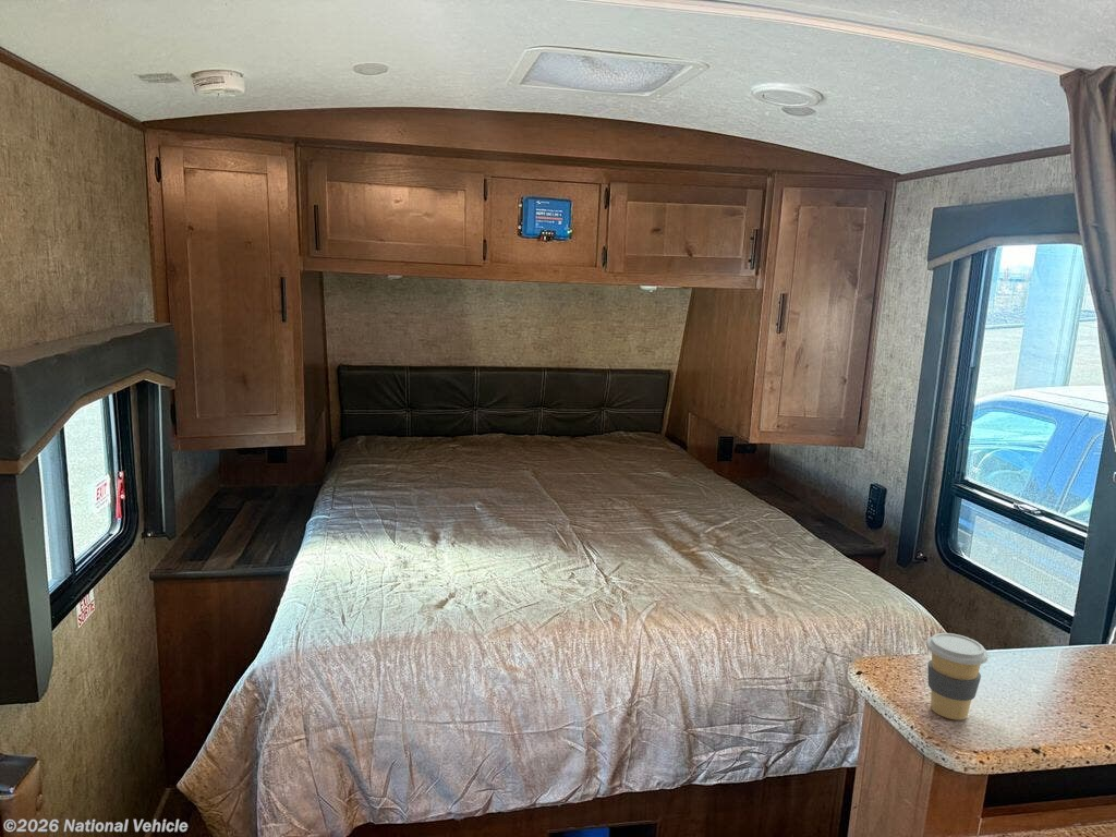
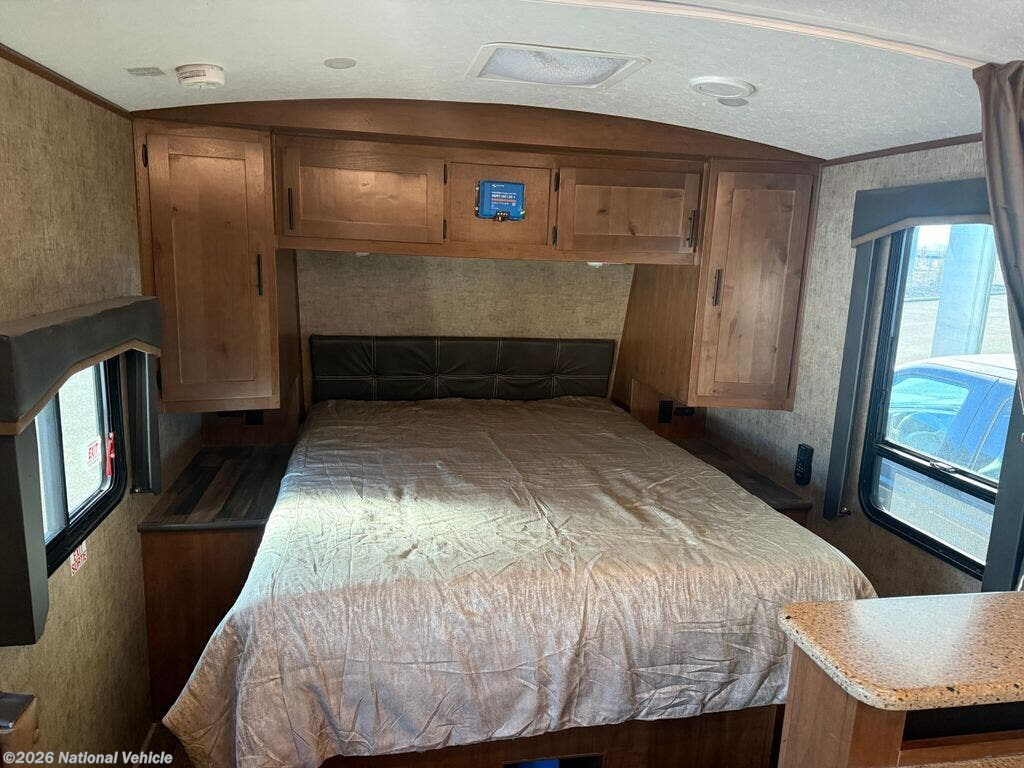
- coffee cup [925,632,990,721]
